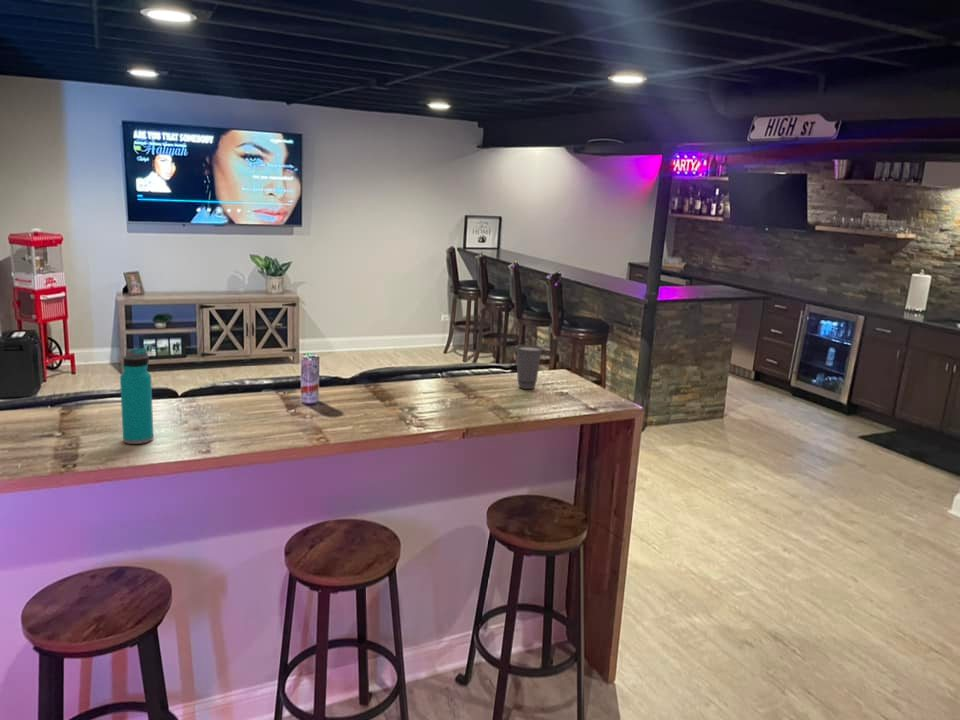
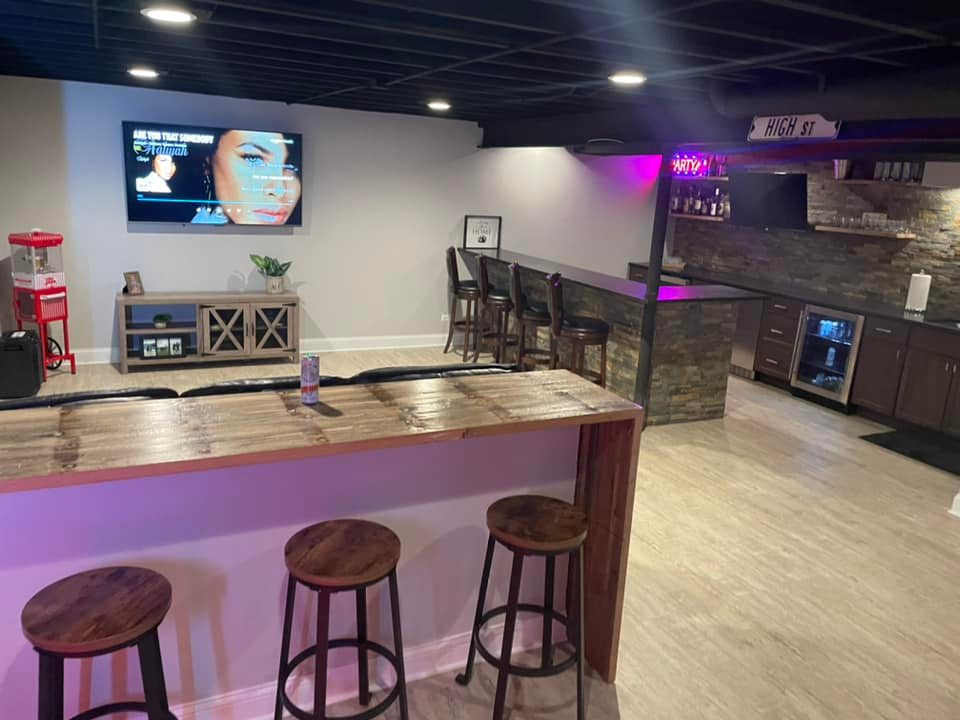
- cup [514,344,545,390]
- water bottle [119,347,155,445]
